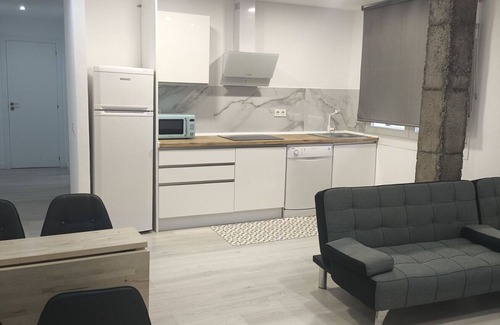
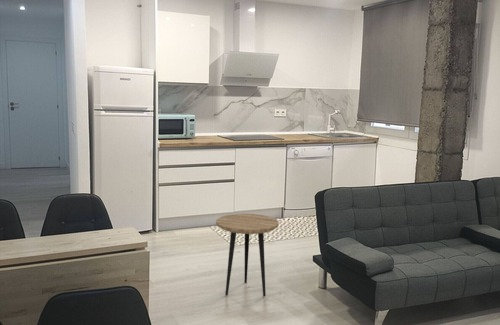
+ side table [215,213,280,297]
